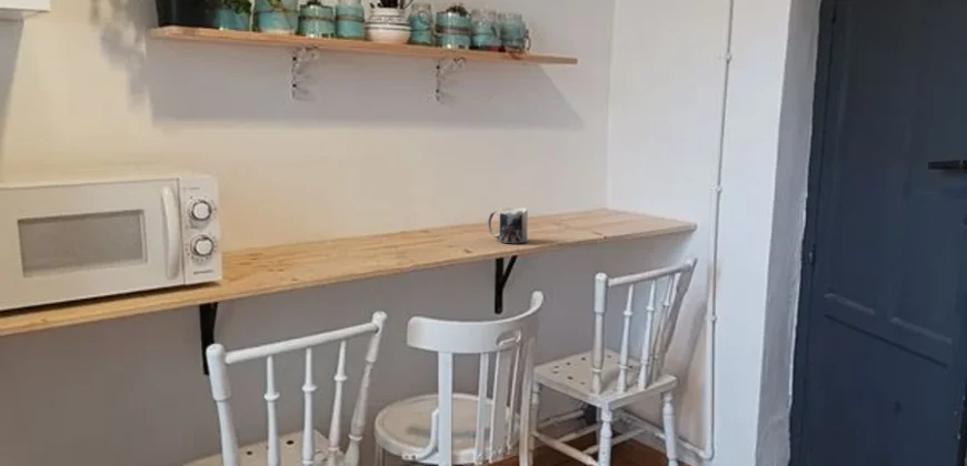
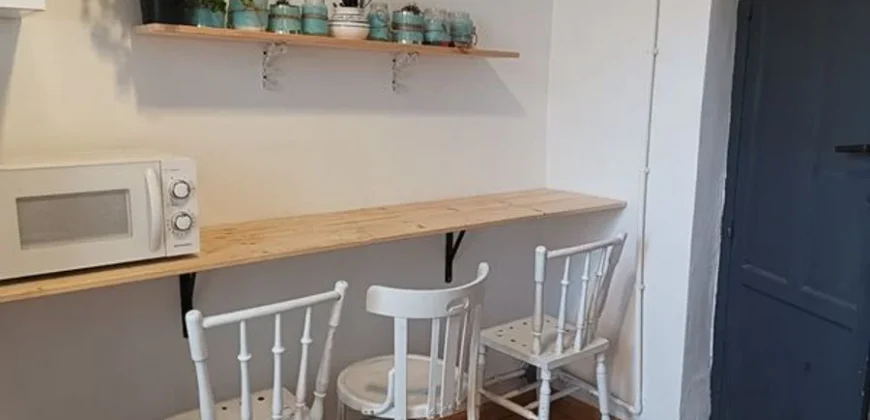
- mug [487,205,529,244]
